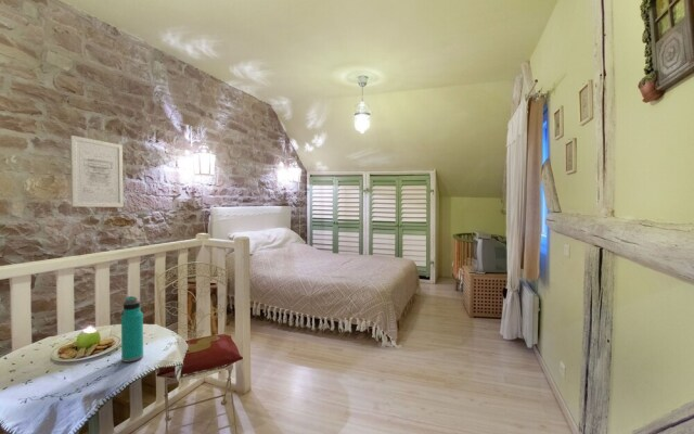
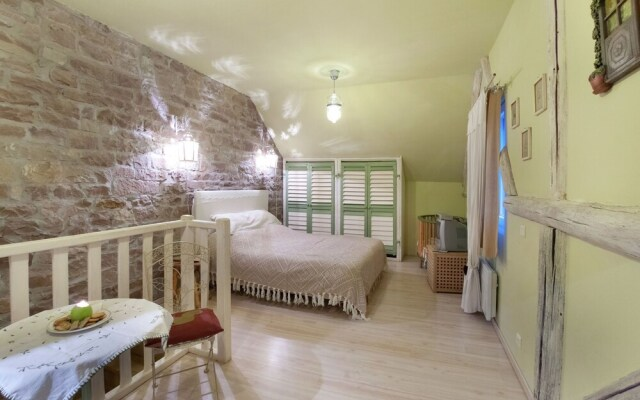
- wall art [69,135,125,208]
- water bottle [120,295,144,363]
